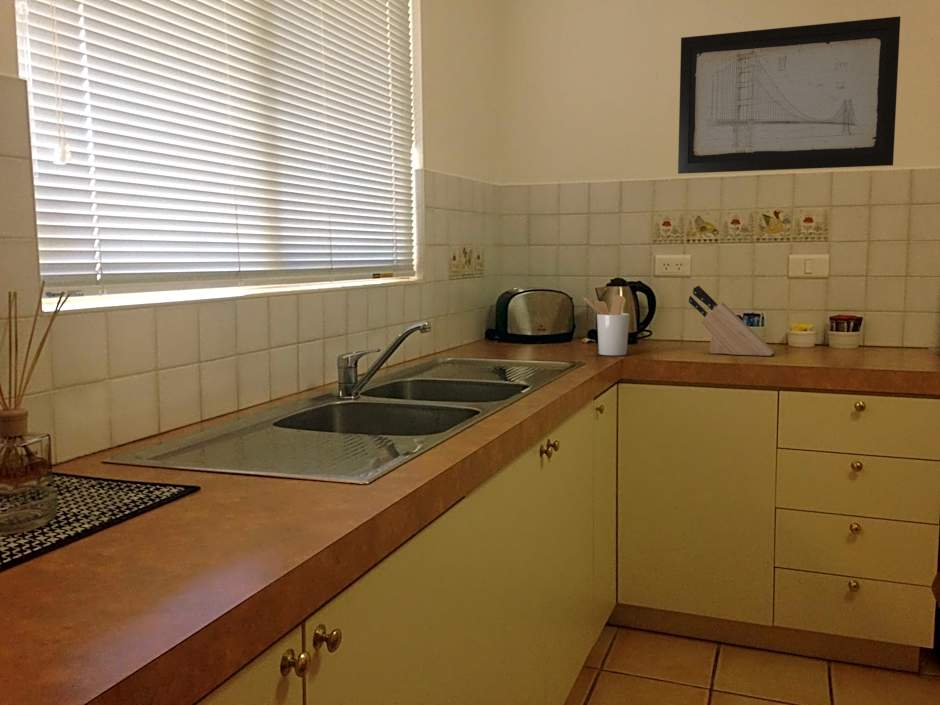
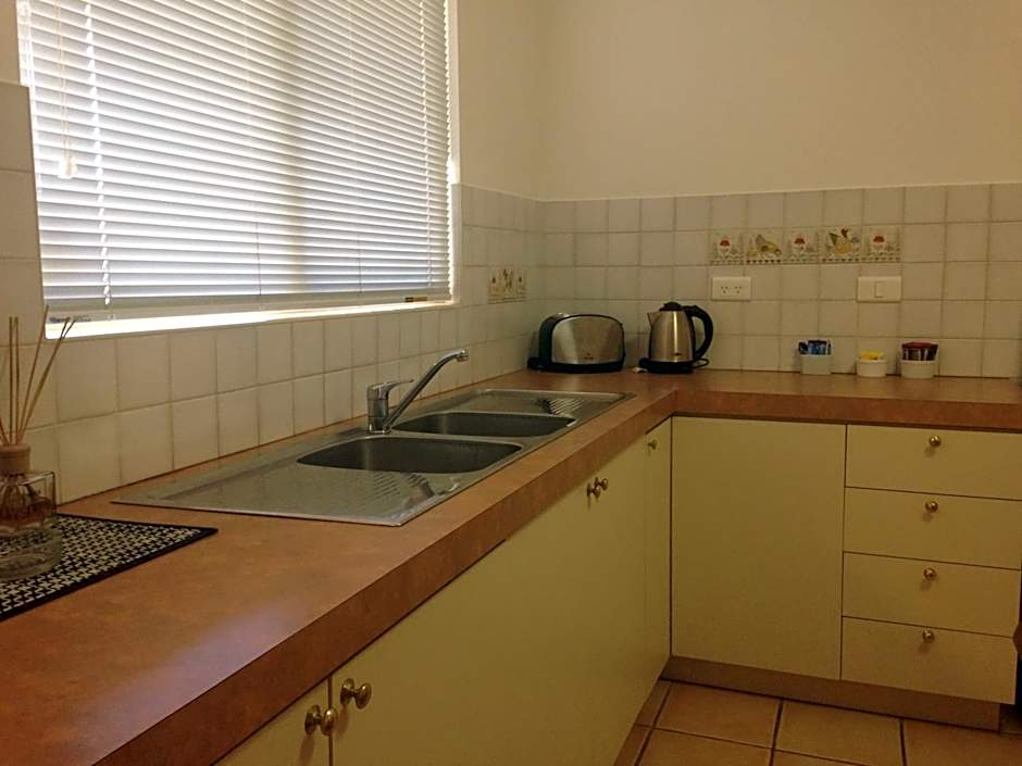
- knife block [688,285,775,357]
- utensil holder [582,294,631,356]
- wall art [677,15,901,175]
